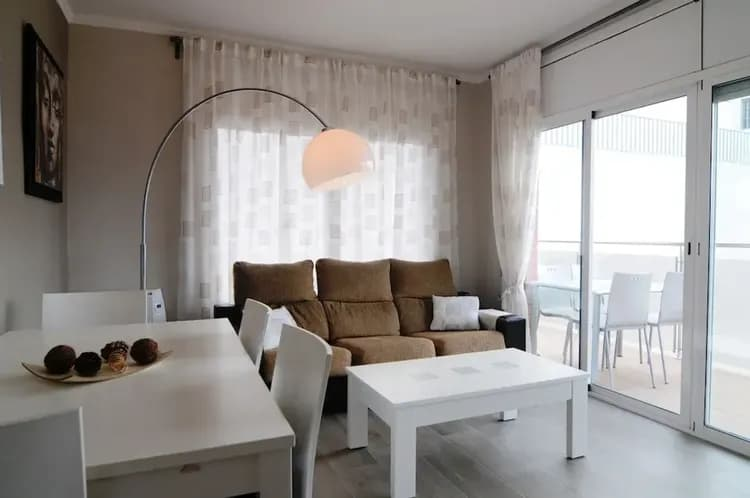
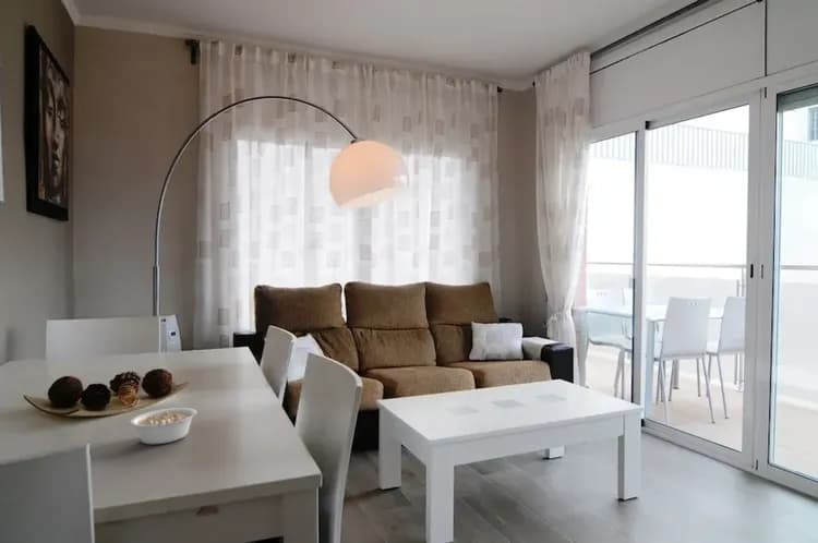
+ legume [129,407,209,445]
